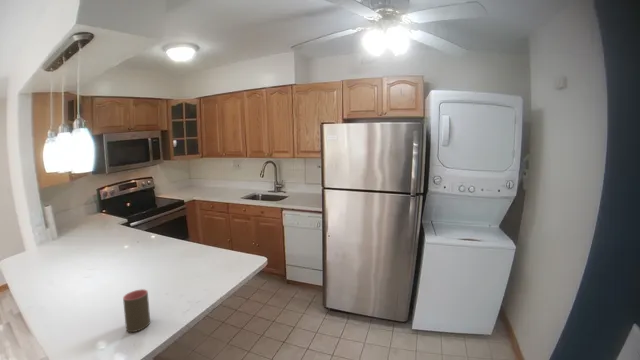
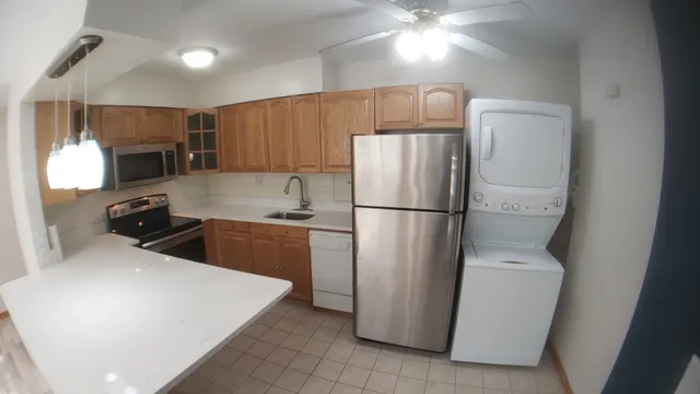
- cup [122,288,151,333]
